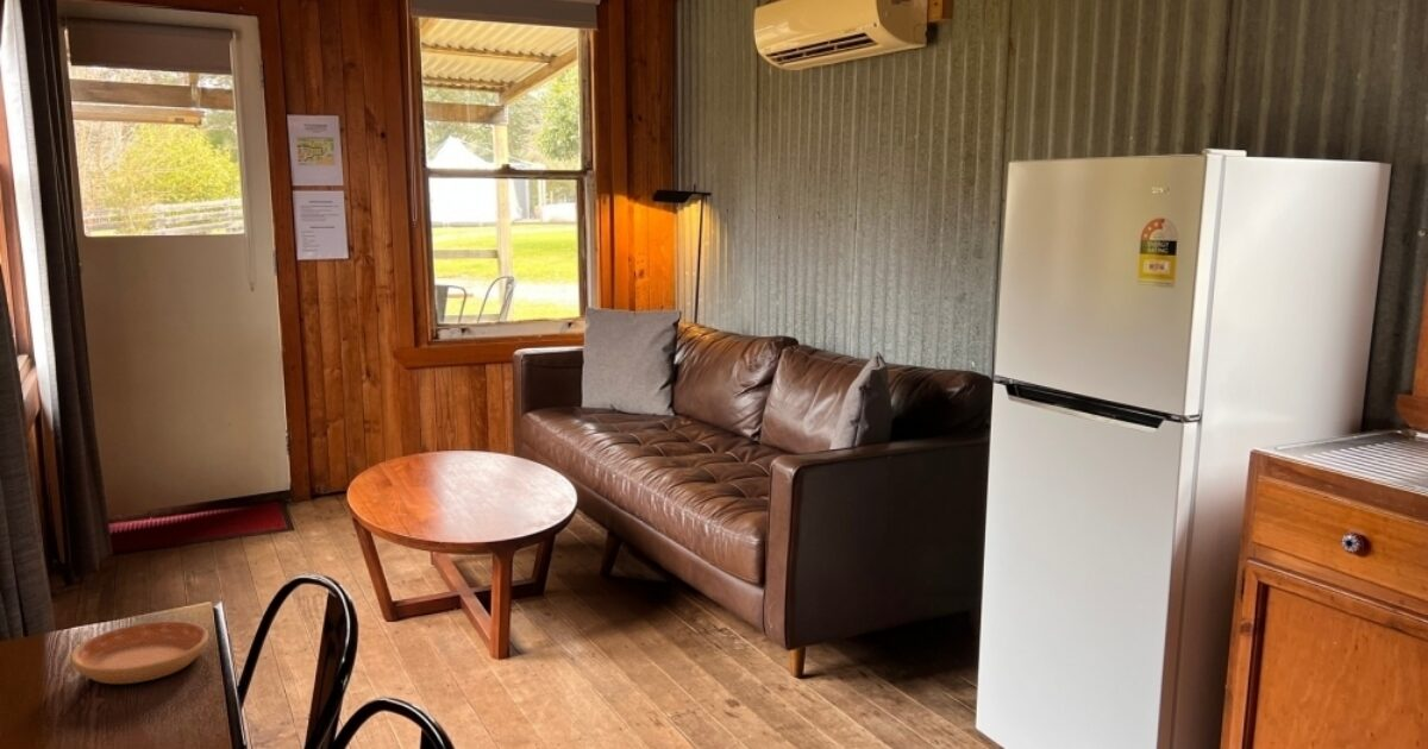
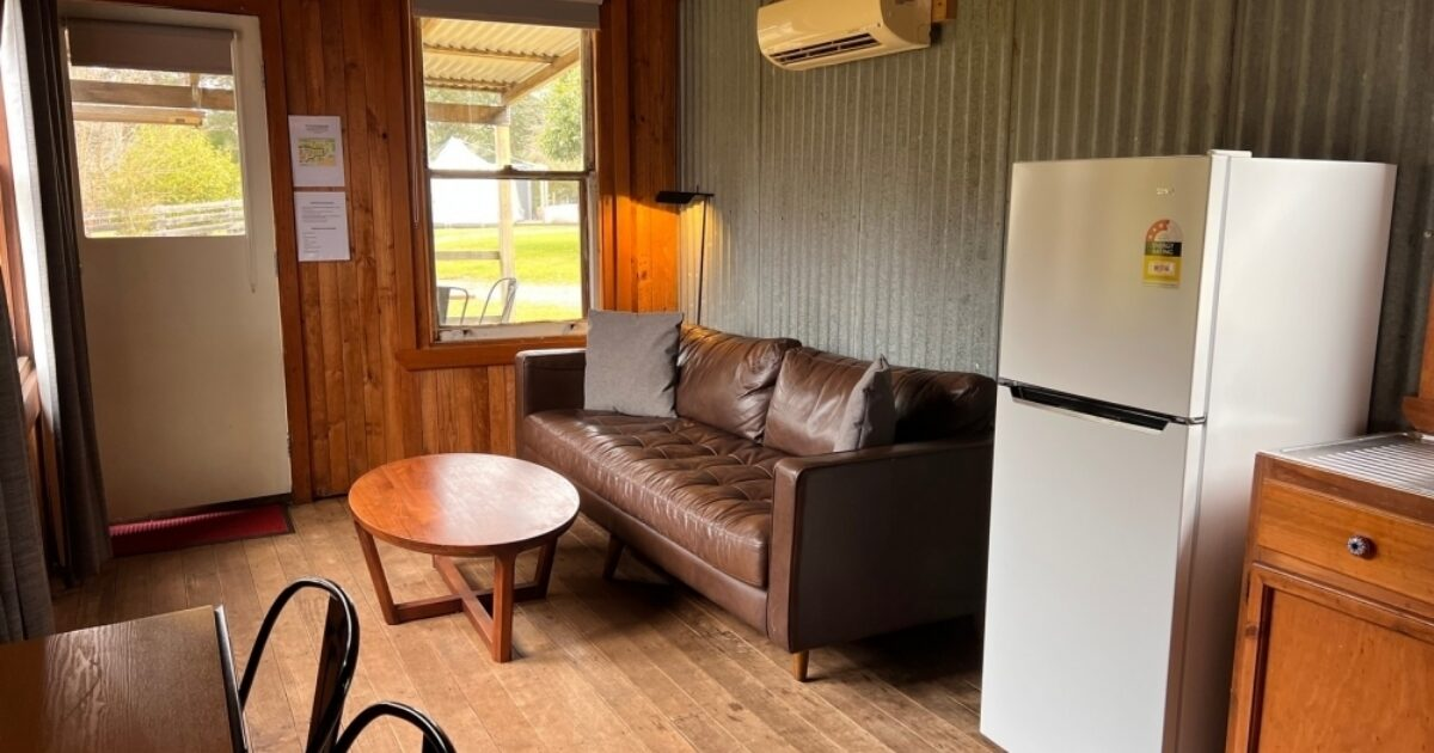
- saucer [70,621,209,685]
